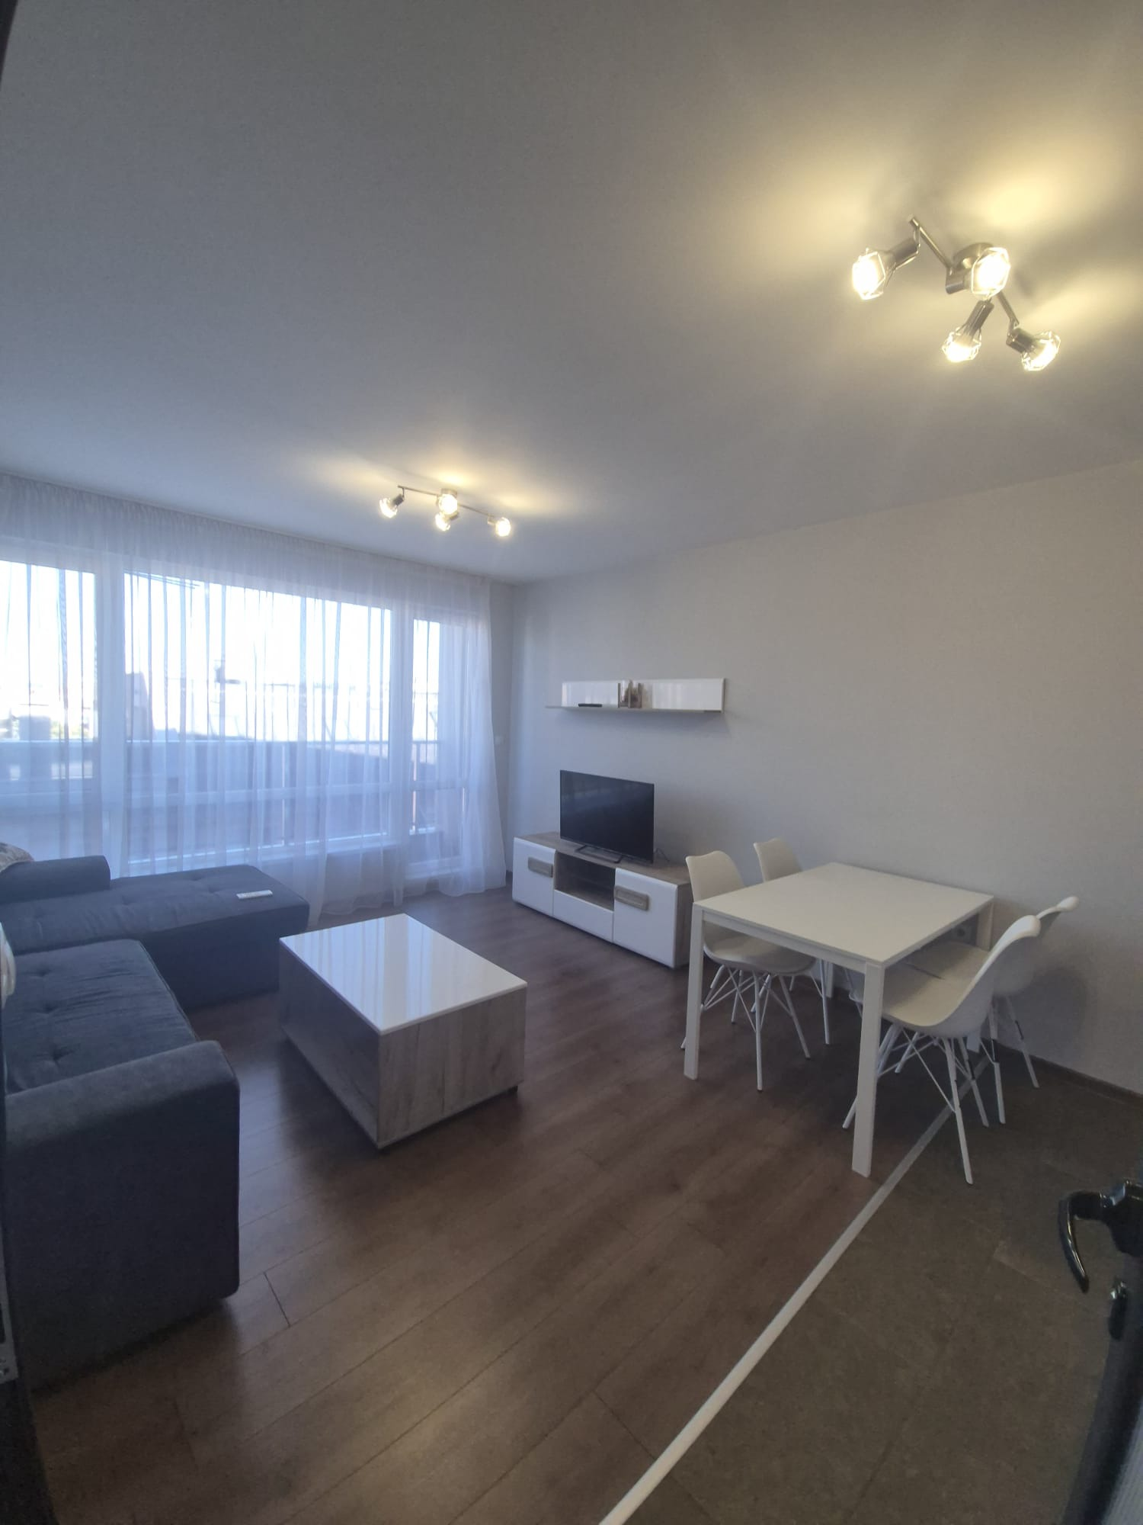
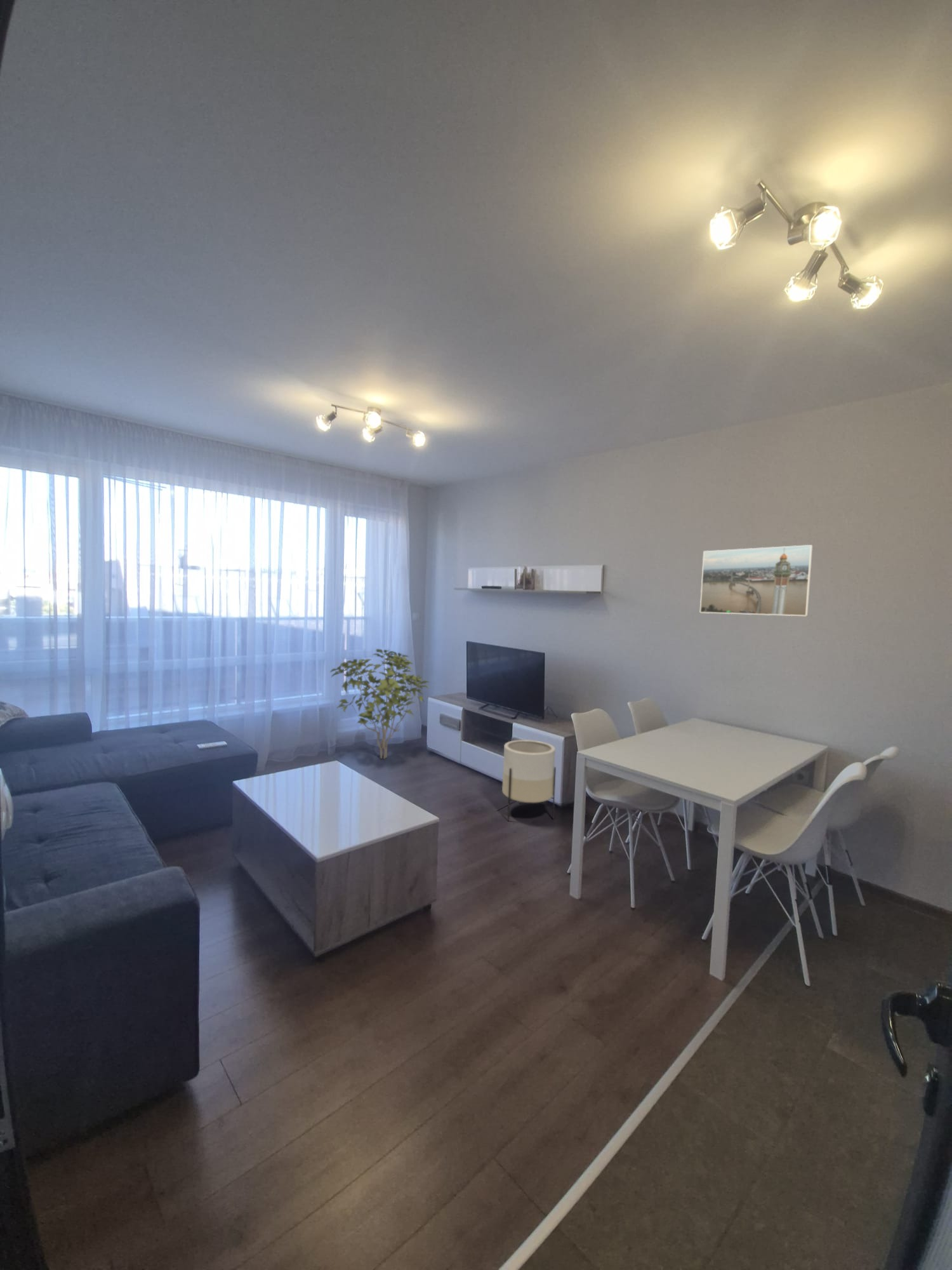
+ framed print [699,544,814,617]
+ shrub [329,648,430,759]
+ planter [501,739,557,822]
